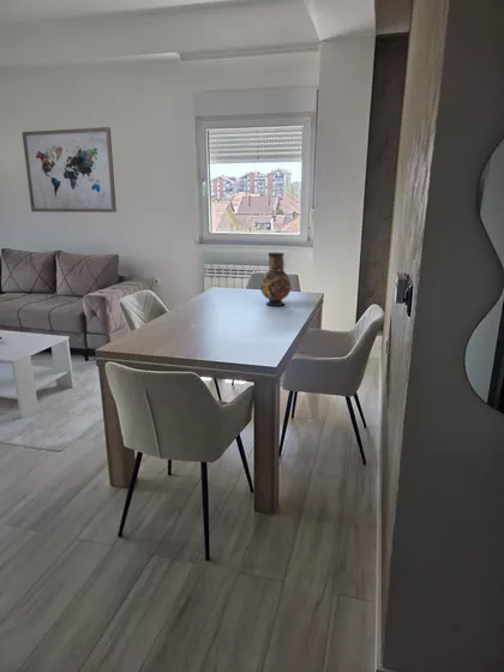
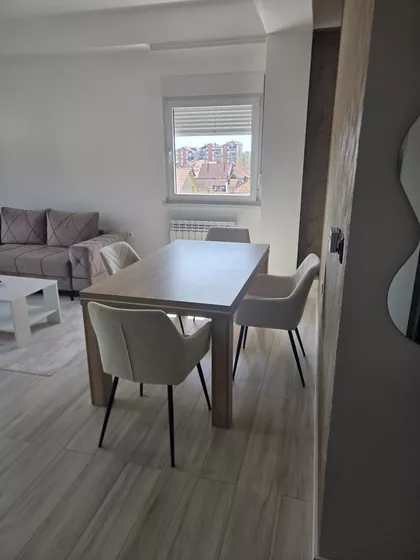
- vase [259,252,292,307]
- wall art [22,126,118,214]
